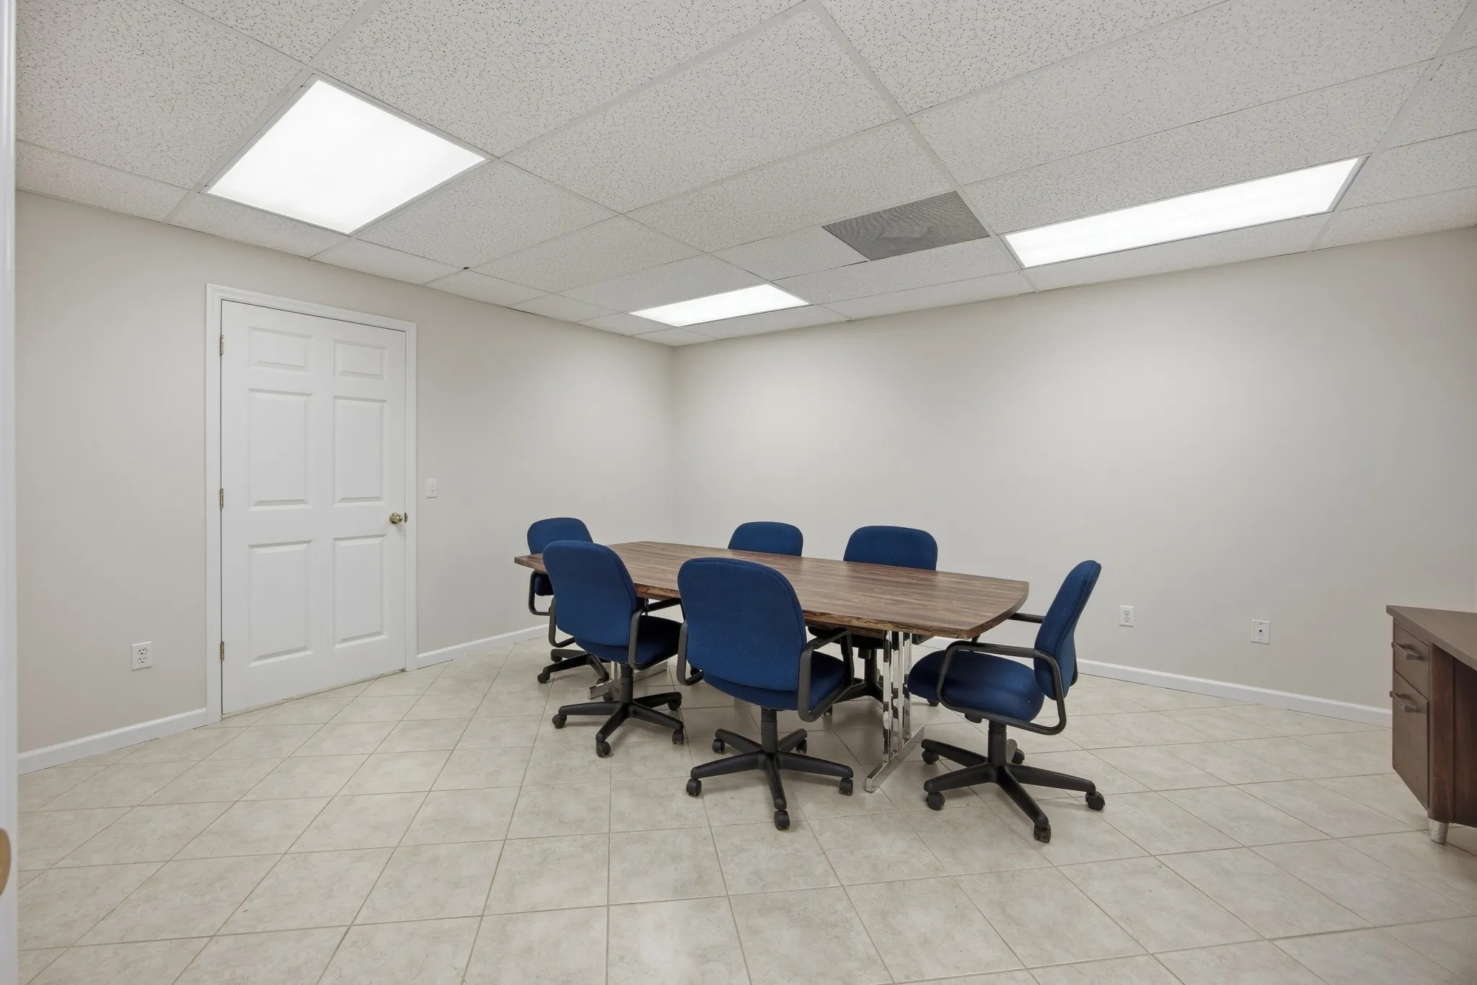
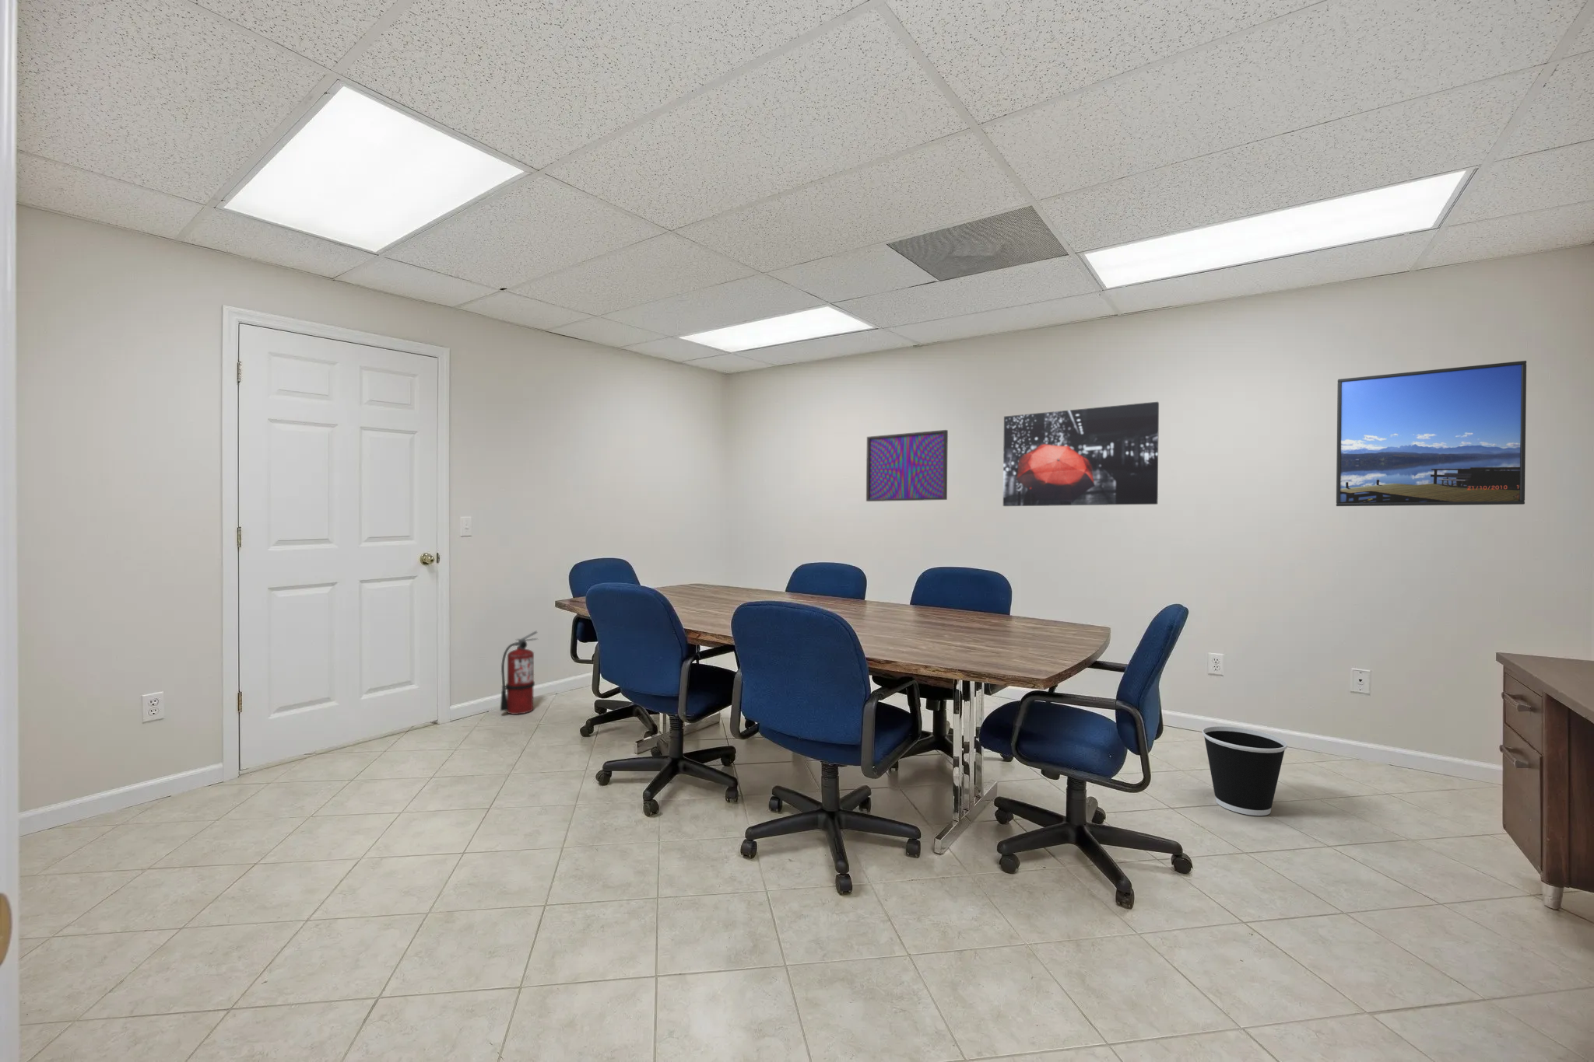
+ wall art [1002,401,1160,507]
+ monitor [866,429,949,503]
+ fire extinguisher [499,631,538,715]
+ wastebasket [1201,725,1288,817]
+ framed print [1335,360,1528,507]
